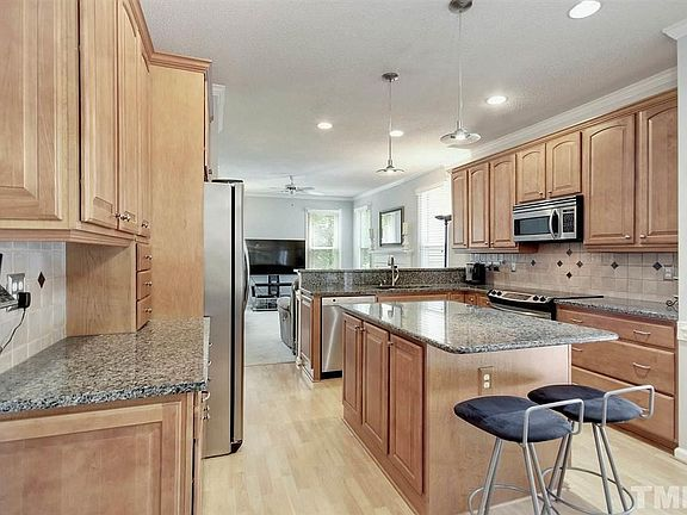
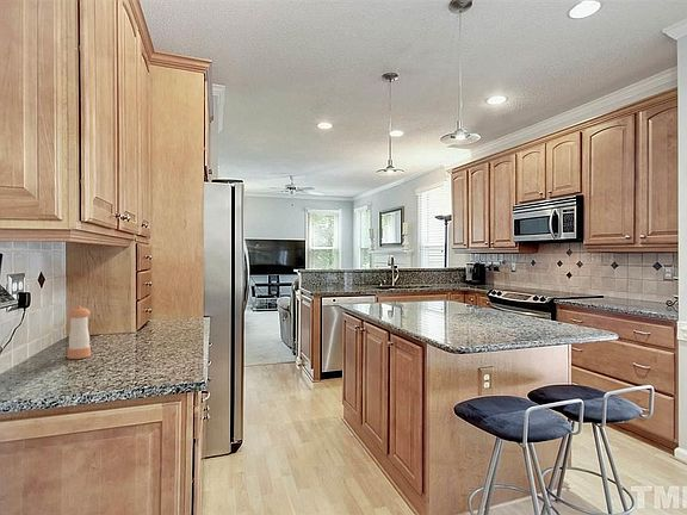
+ pepper shaker [67,305,92,360]
